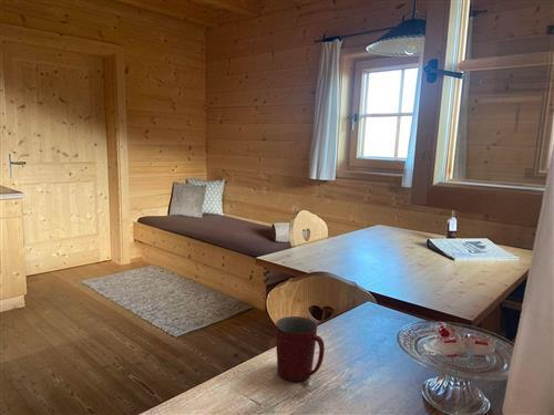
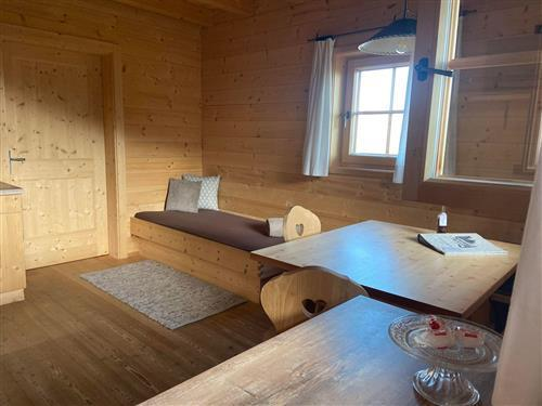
- mug [275,315,326,382]
